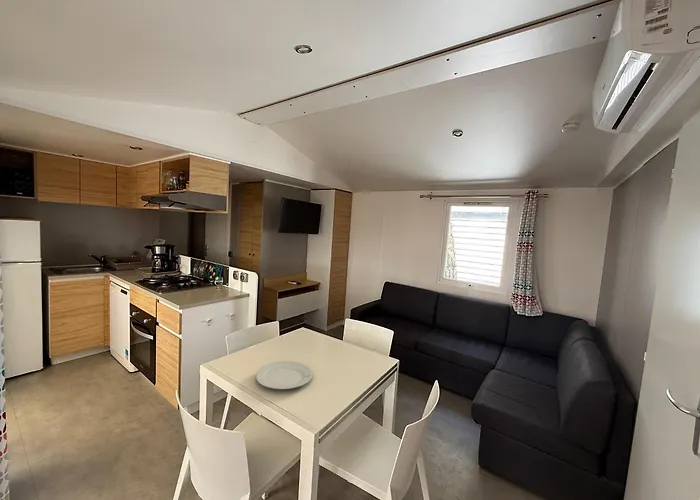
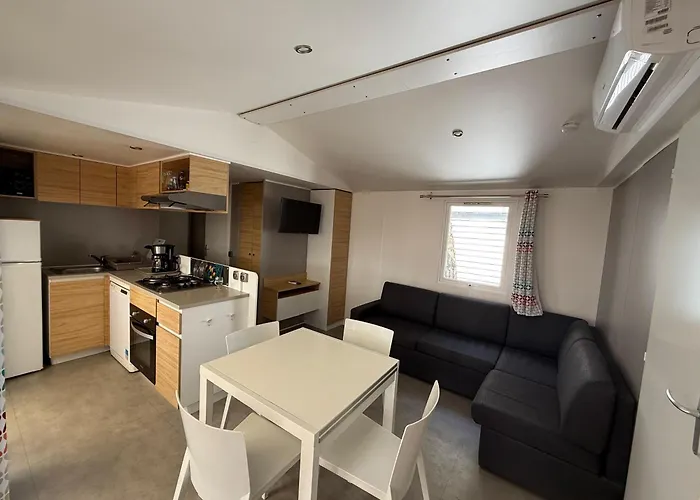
- chinaware [255,360,313,390]
